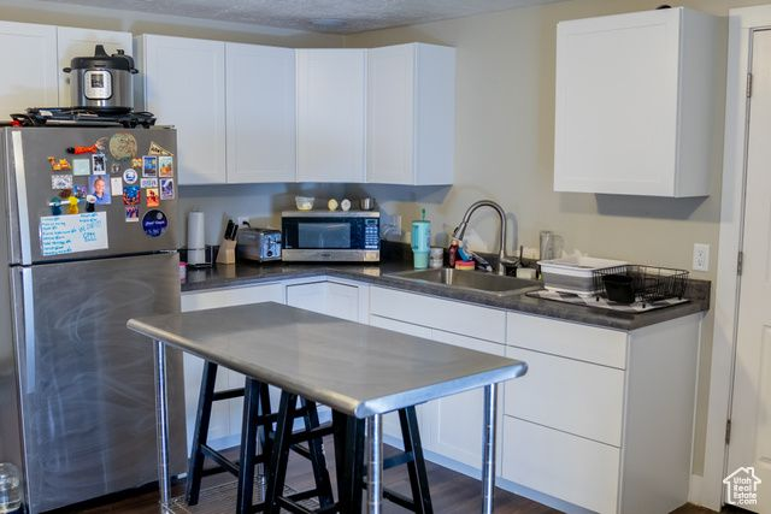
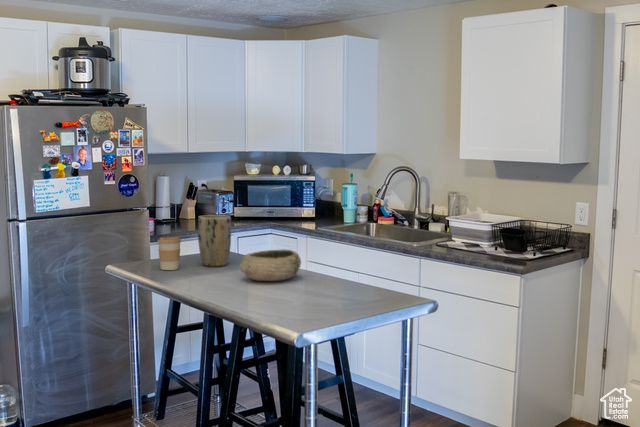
+ bowl [239,249,302,282]
+ plant pot [197,214,232,267]
+ coffee cup [156,236,182,271]
